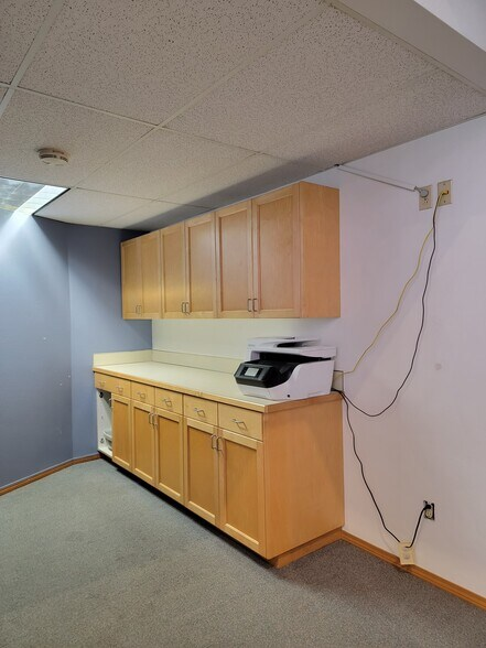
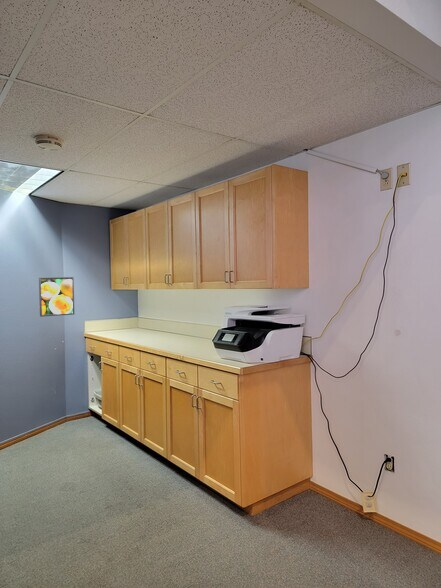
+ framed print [38,276,75,318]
